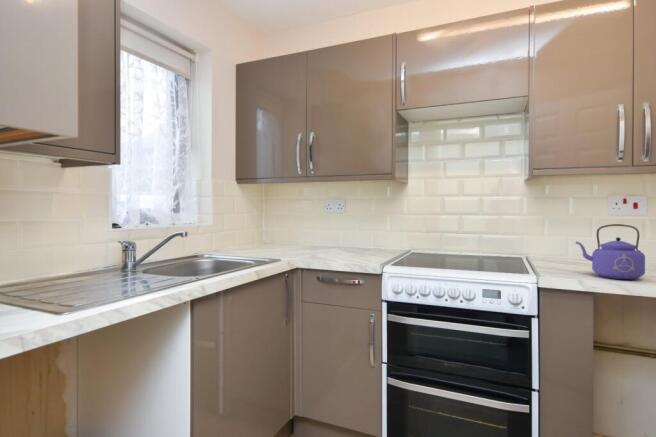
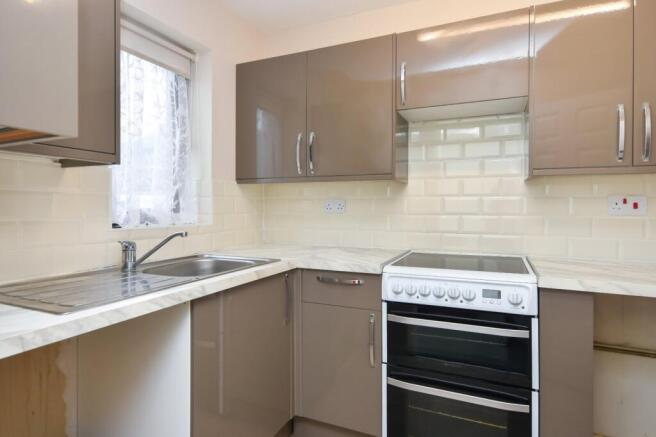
- kettle [575,223,646,281]
